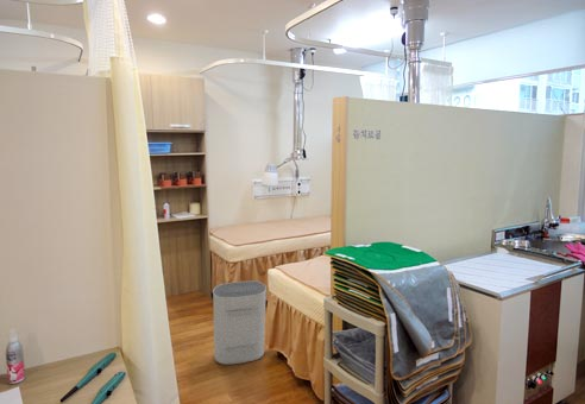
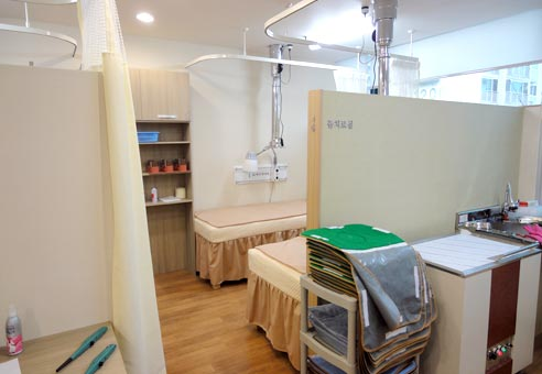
- water heater [212,280,268,365]
